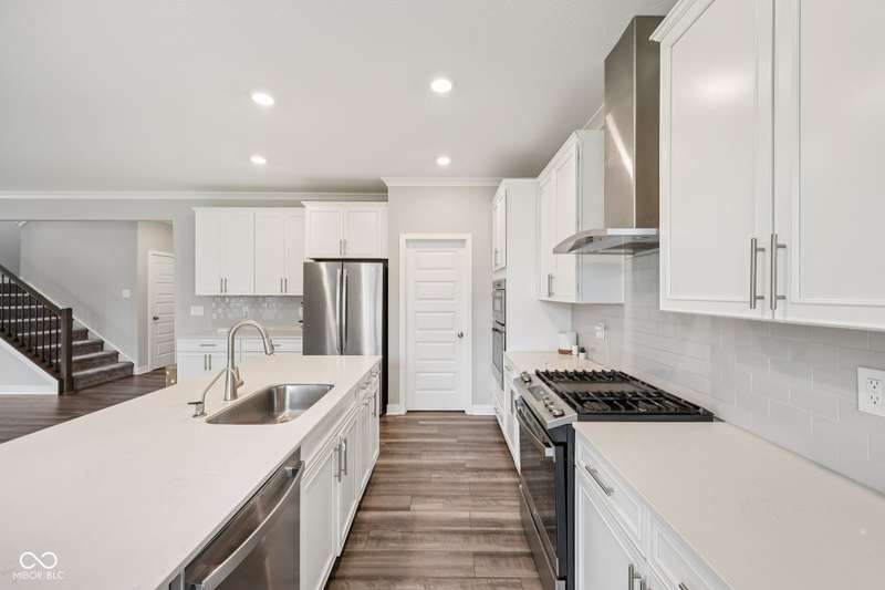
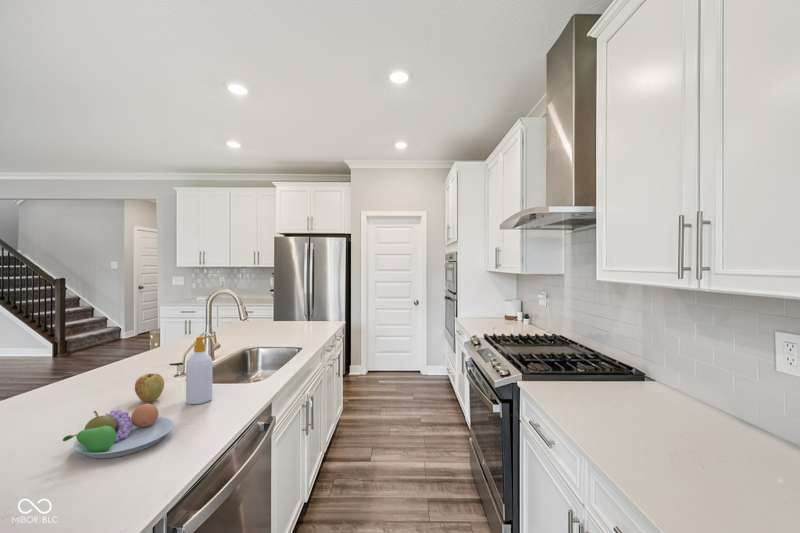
+ soap bottle [185,335,215,405]
+ apple [134,373,165,403]
+ fruit bowl [62,401,175,459]
